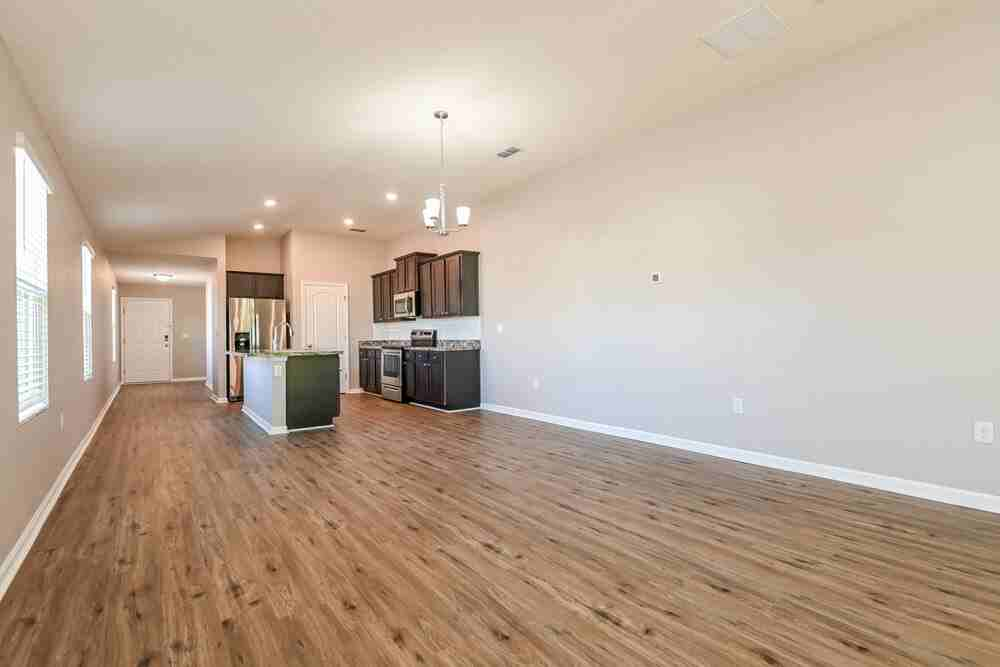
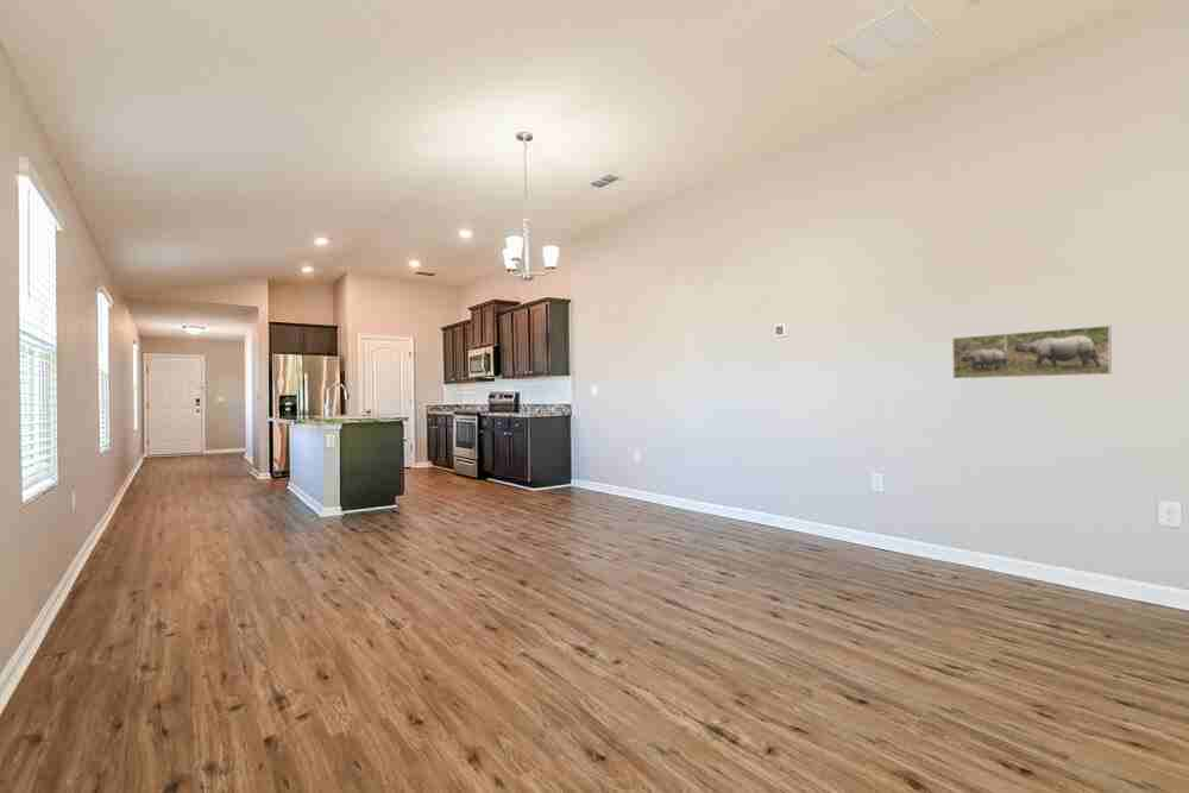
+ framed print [951,325,1113,379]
